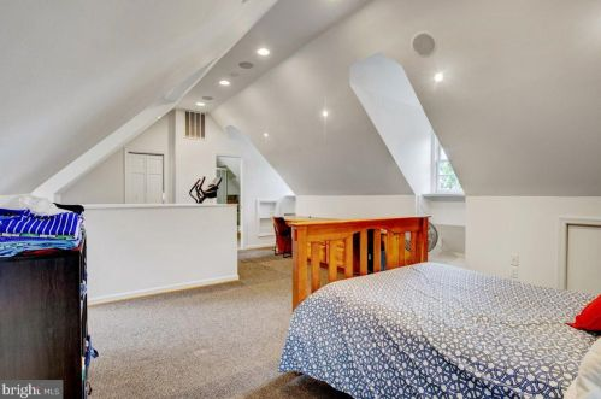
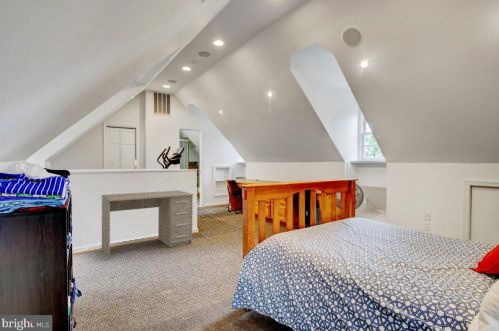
+ desk [101,190,195,260]
